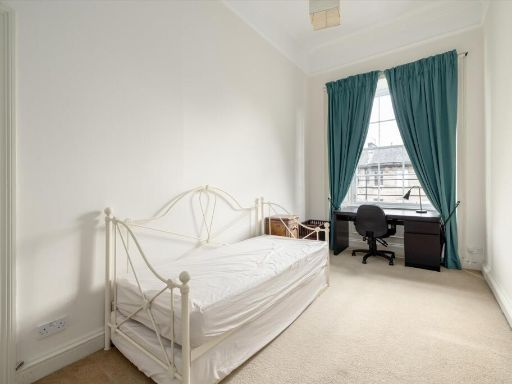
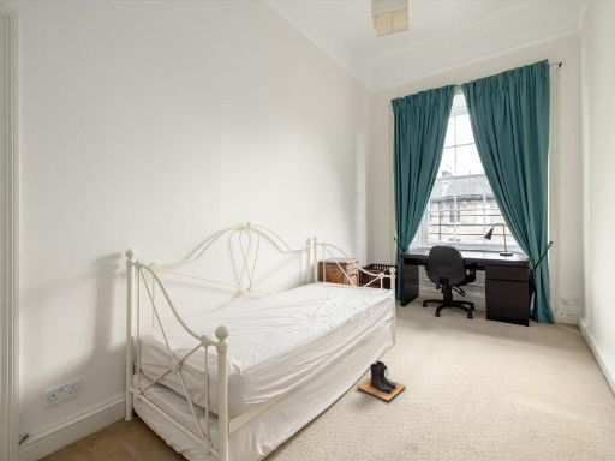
+ boots [356,360,406,402]
